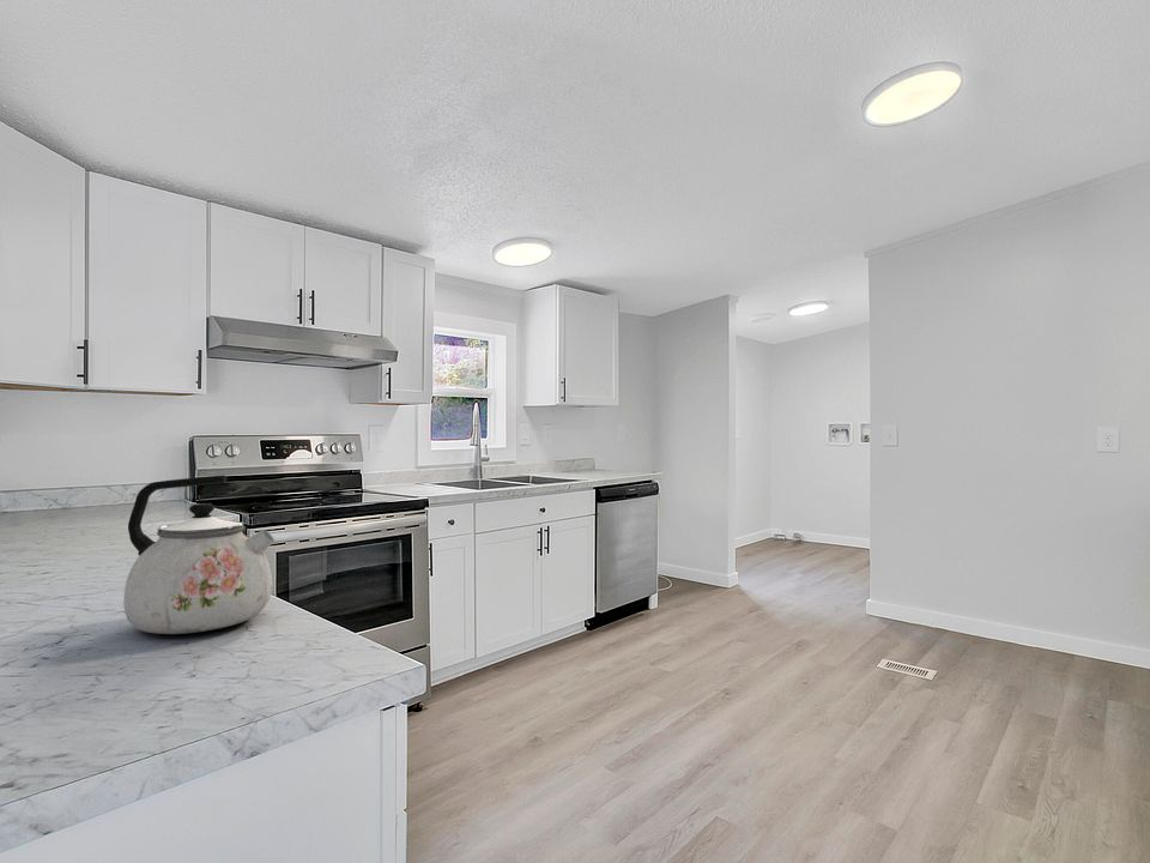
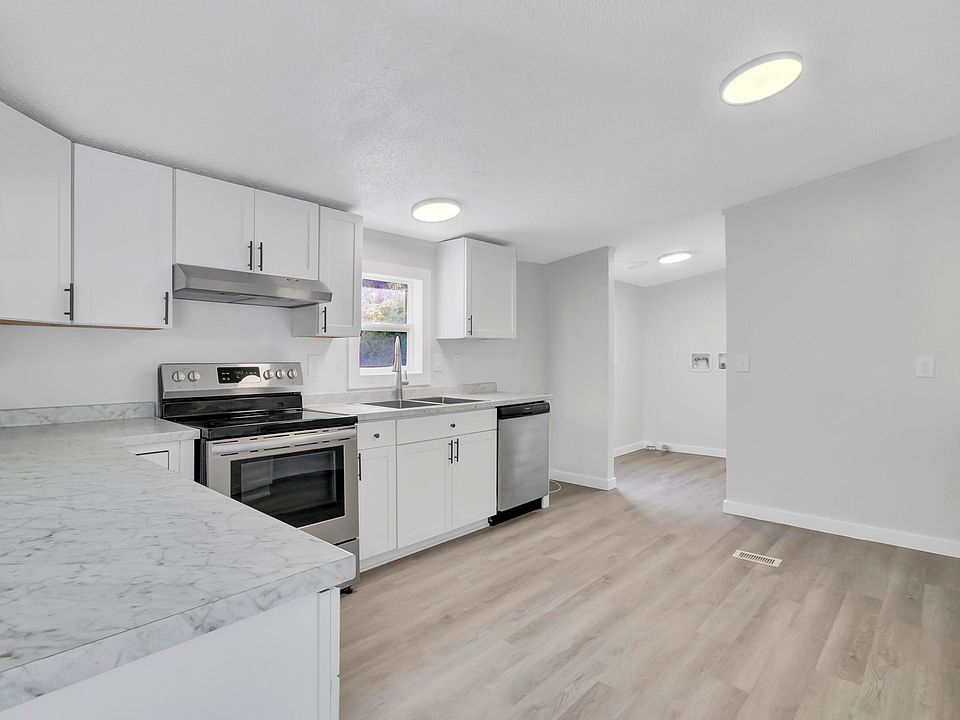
- kettle [122,475,276,635]
